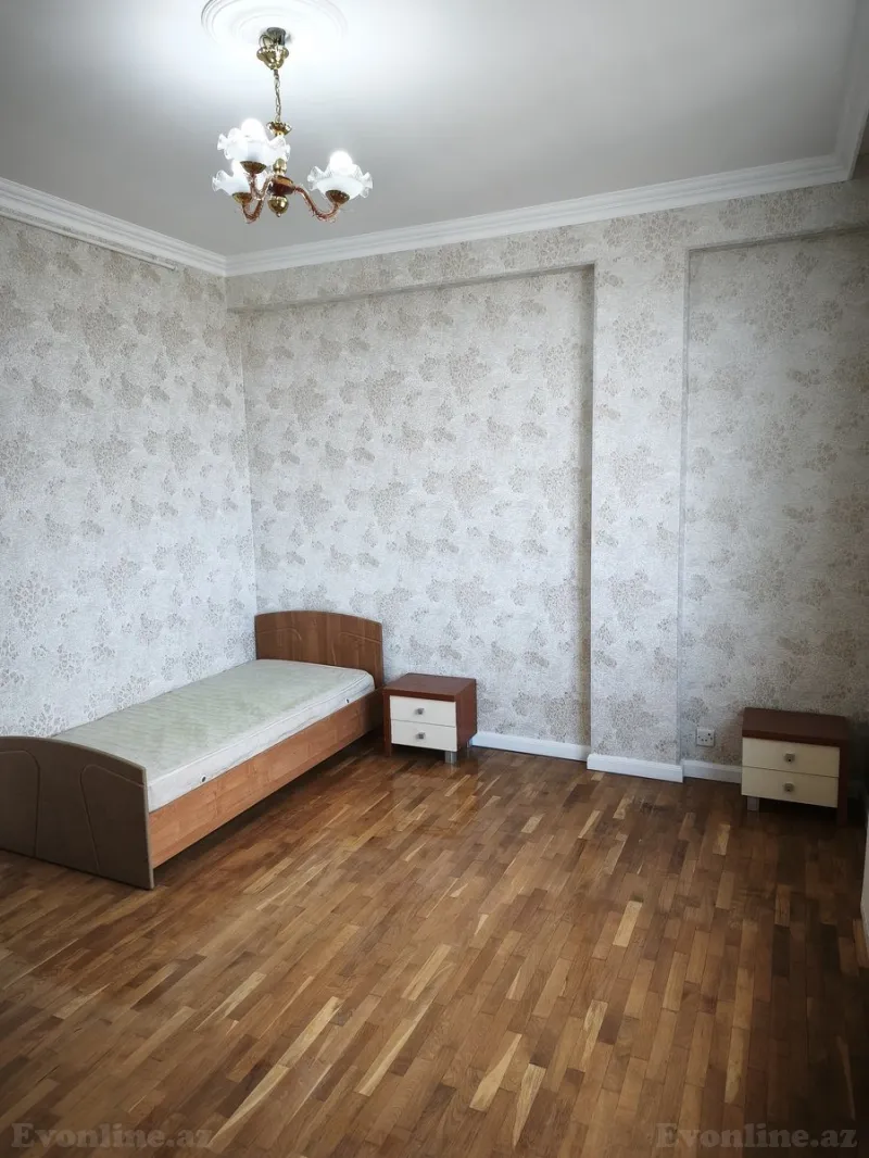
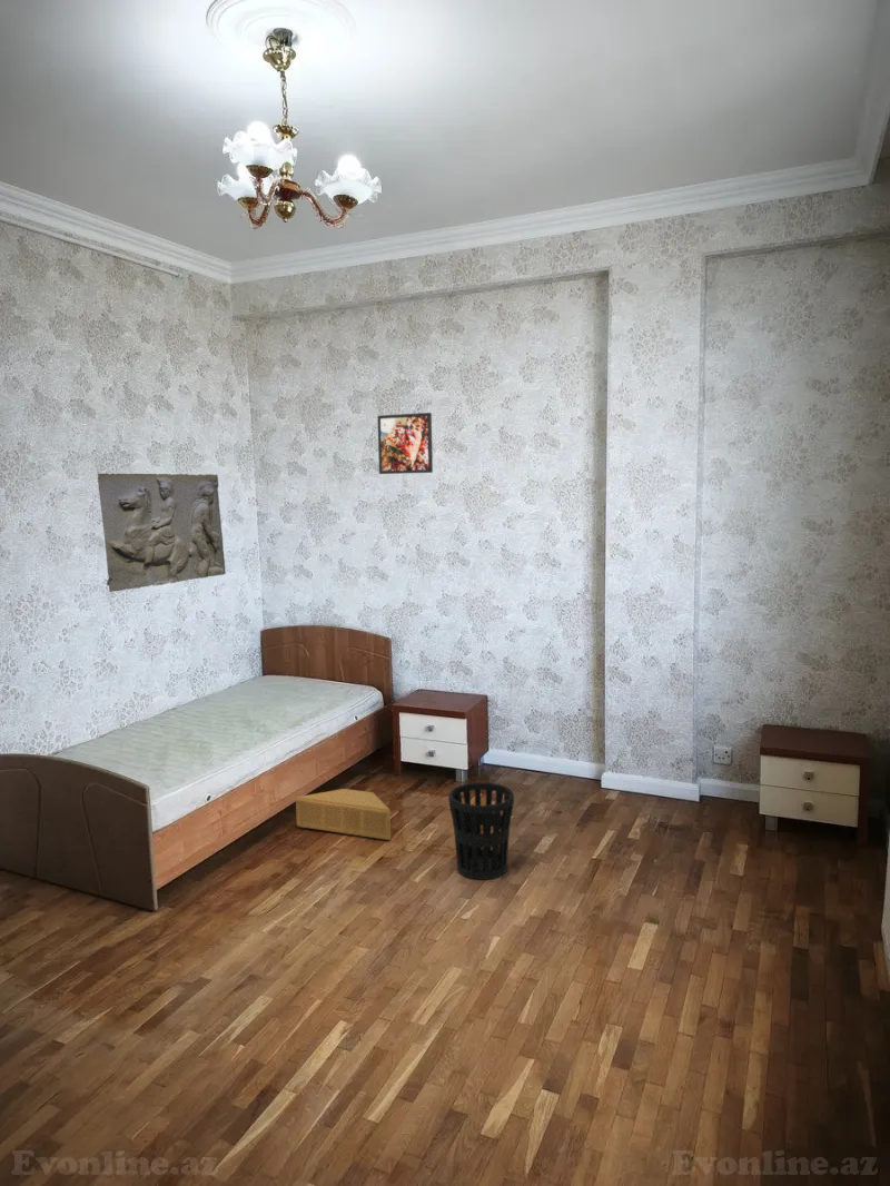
+ speaker [295,788,392,841]
+ wastebasket [447,781,515,881]
+ relief sculpture [97,473,227,593]
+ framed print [376,412,434,475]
